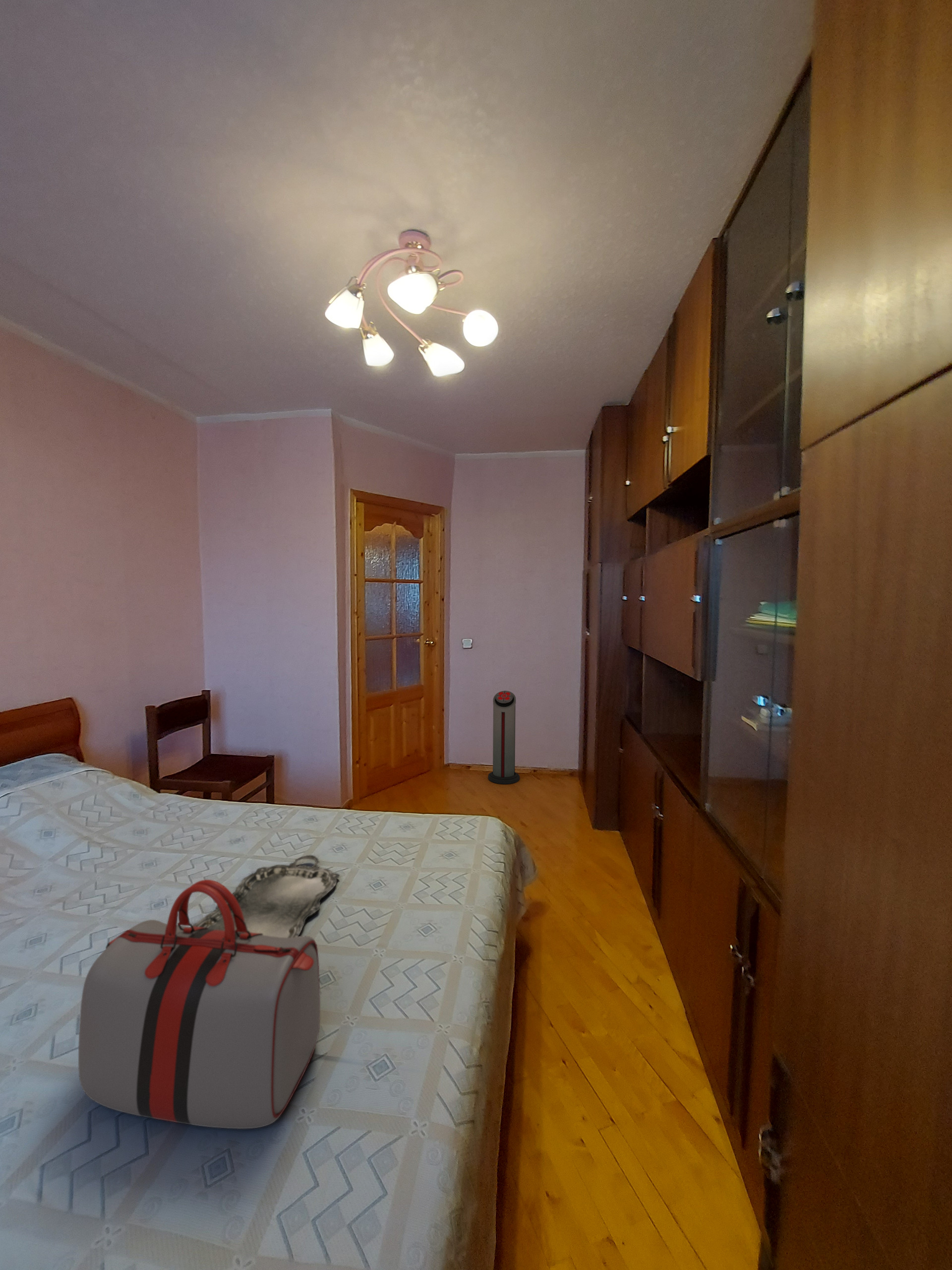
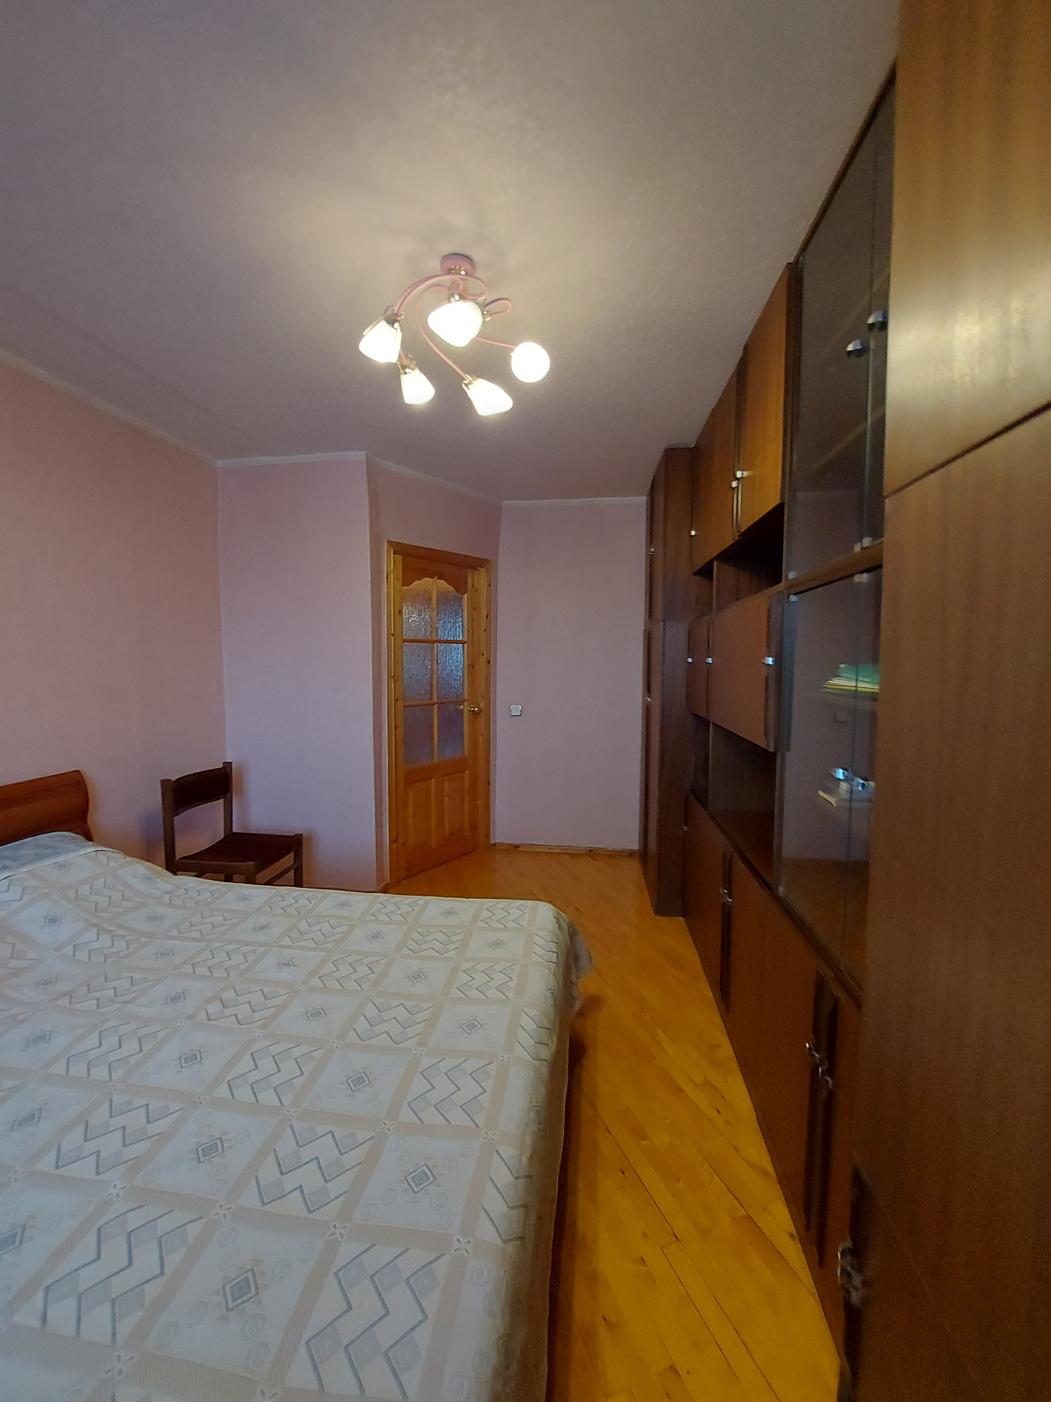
- air purifier [488,690,520,785]
- handbag [78,879,321,1129]
- serving tray [192,855,340,938]
